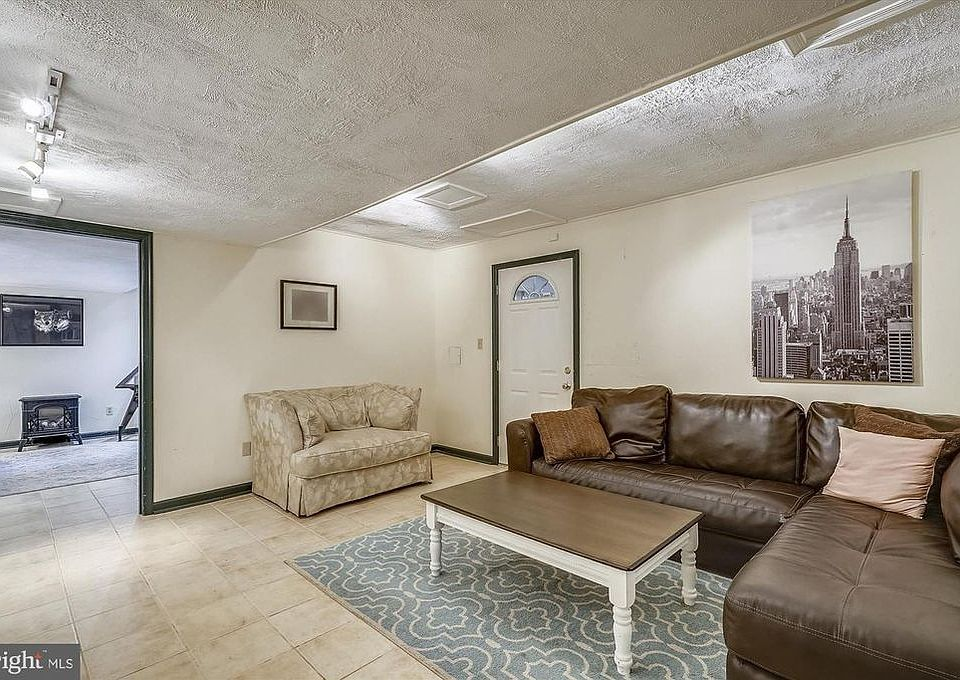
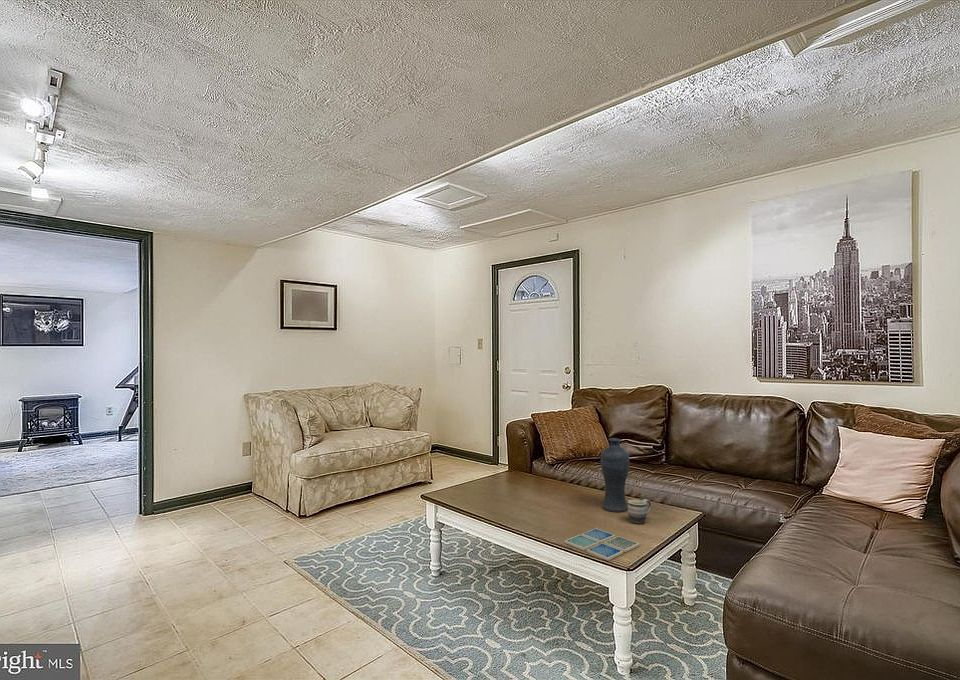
+ mug [627,498,652,525]
+ drink coaster [564,527,640,562]
+ vase [600,437,630,513]
